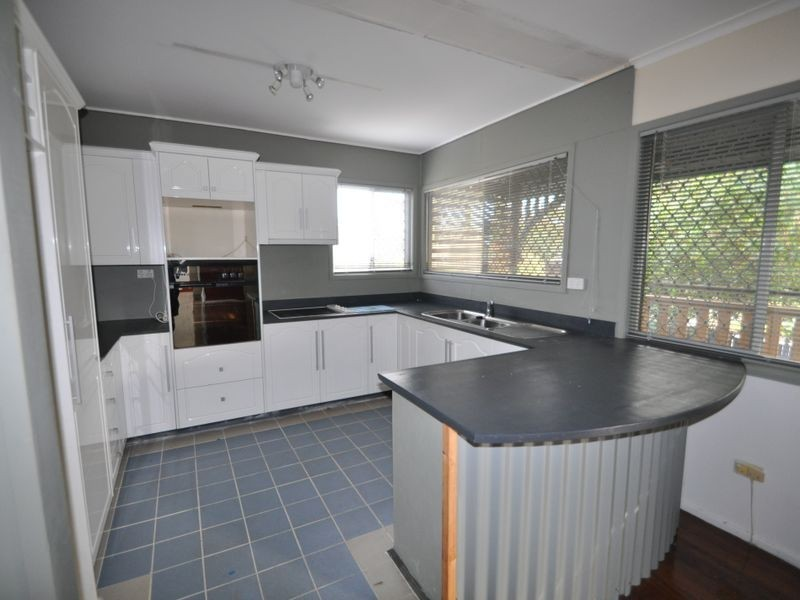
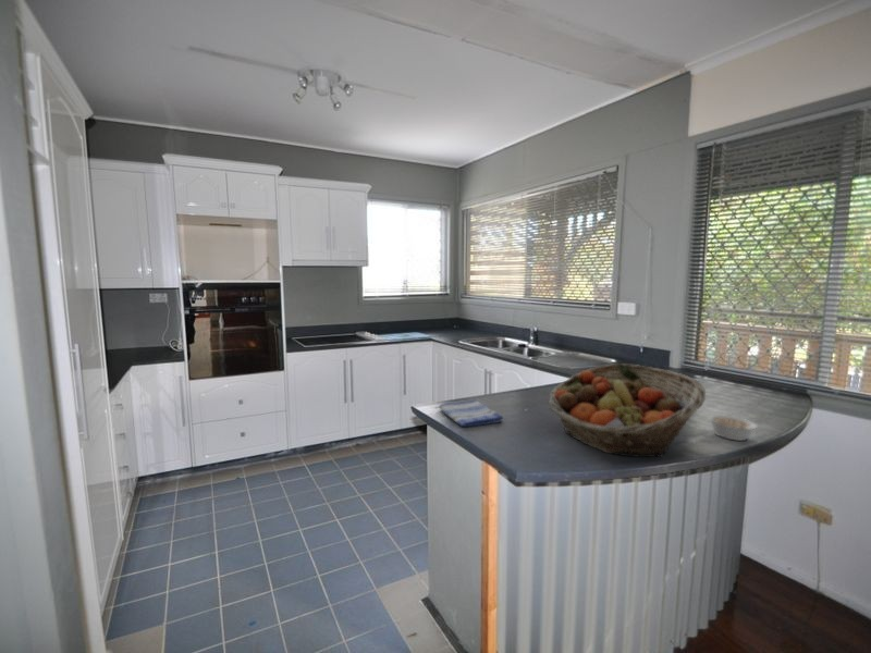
+ fruit basket [548,362,707,458]
+ legume [707,414,759,442]
+ dish towel [439,398,504,428]
